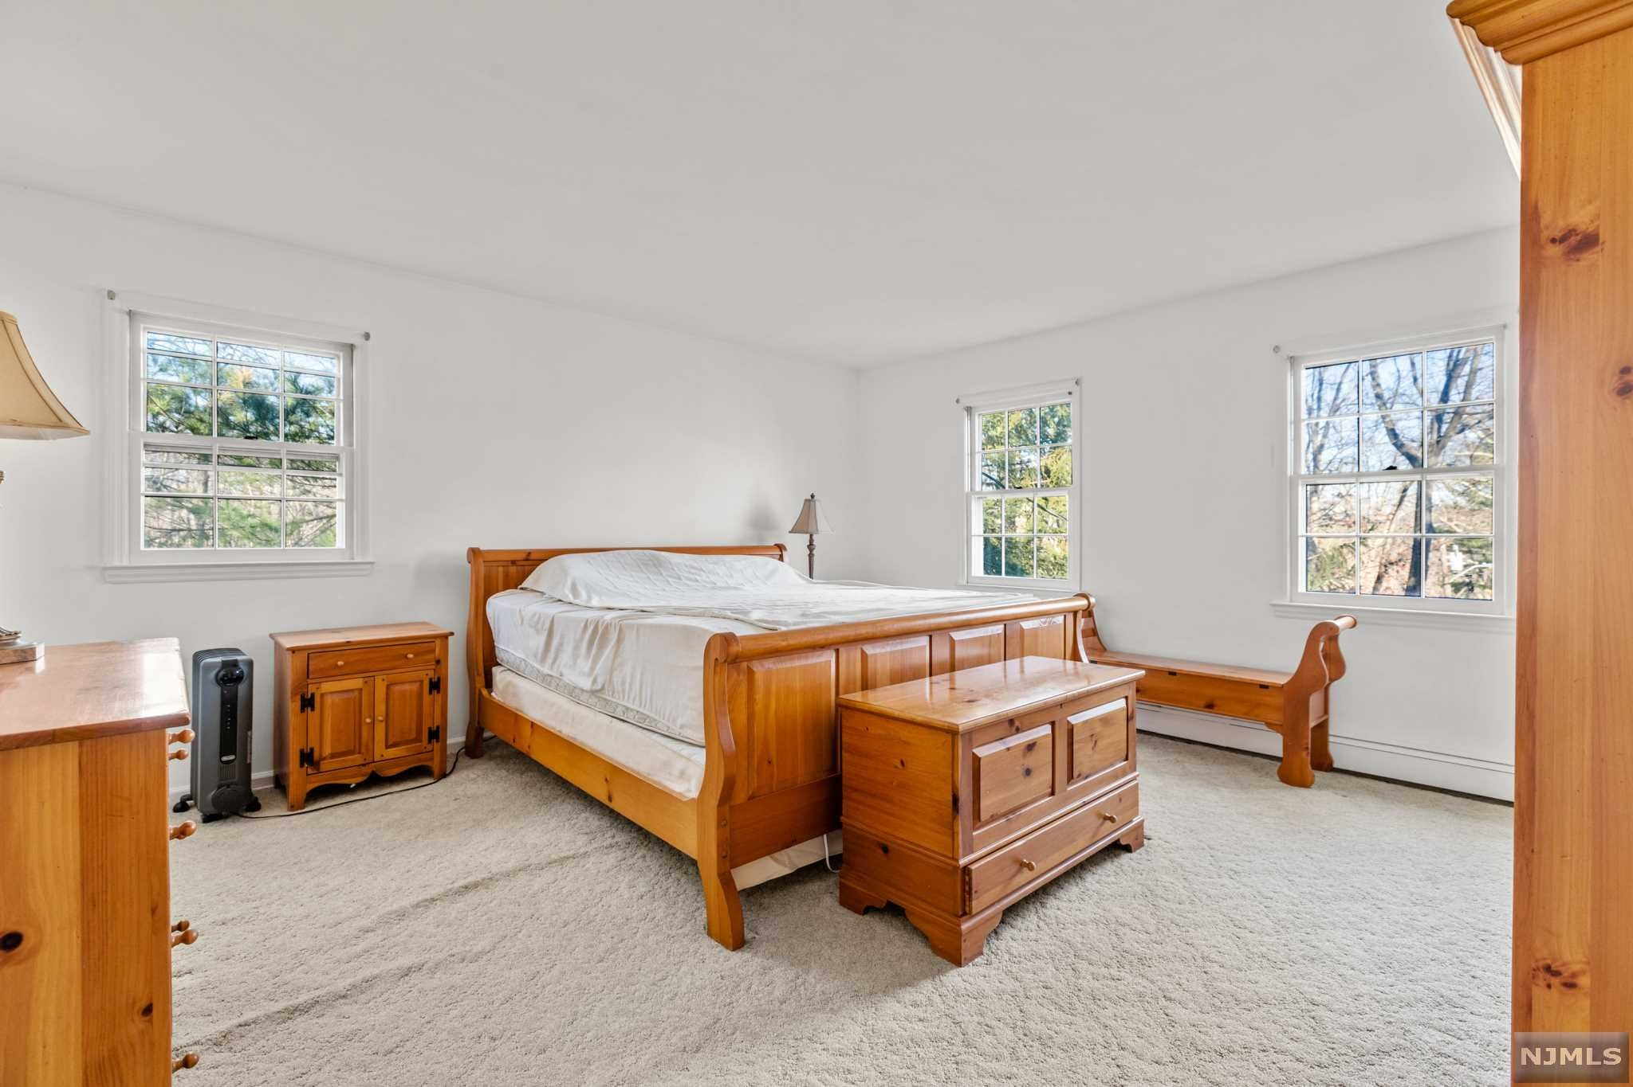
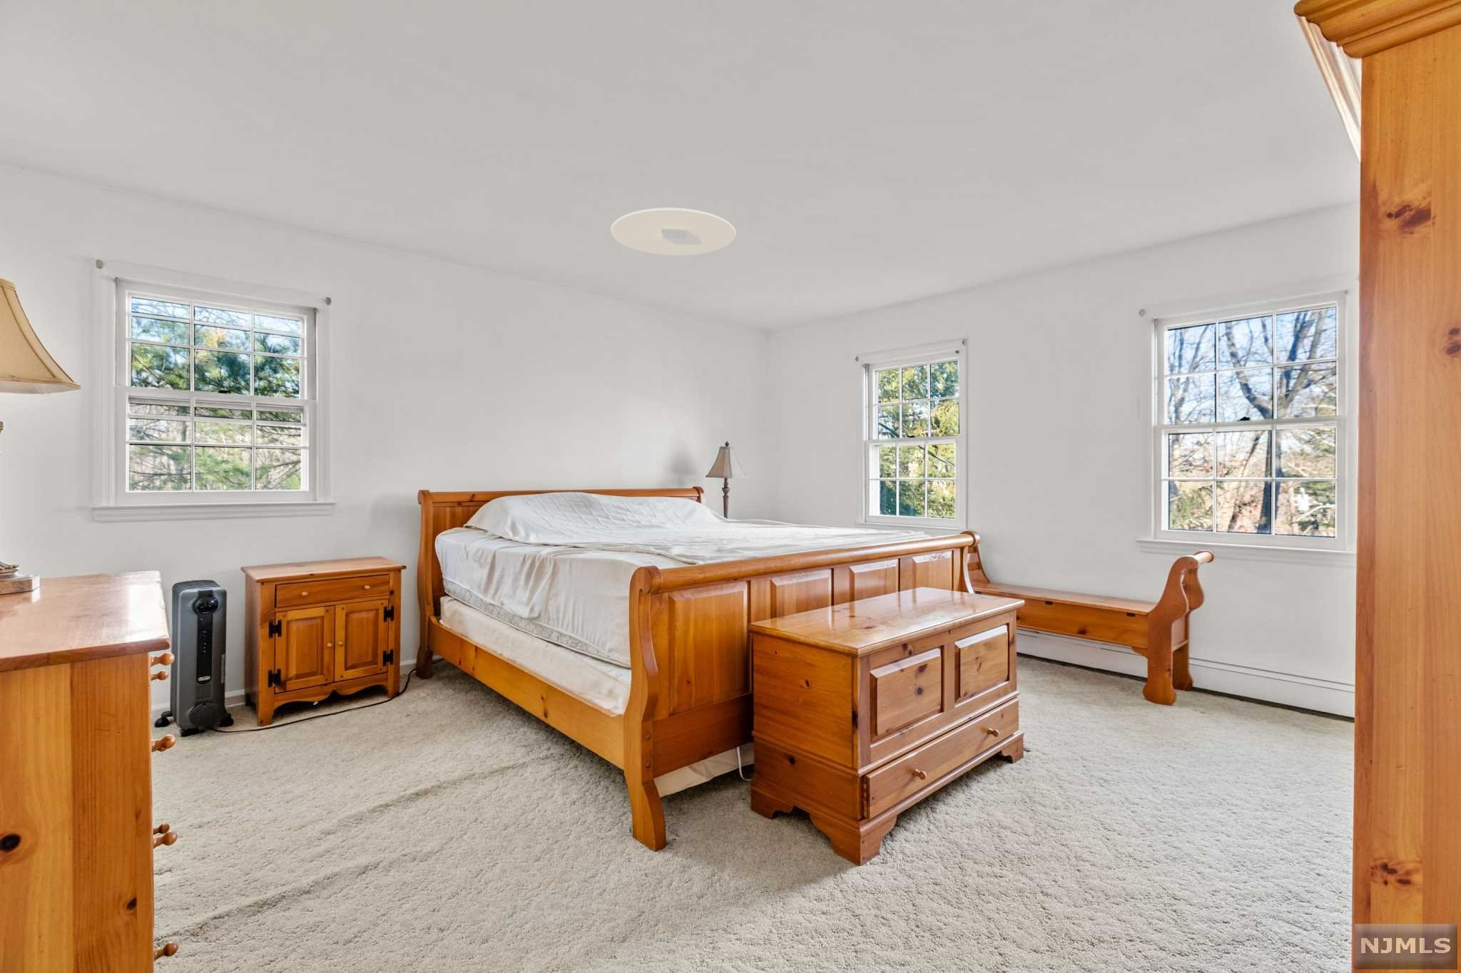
+ ceiling light [610,207,736,256]
